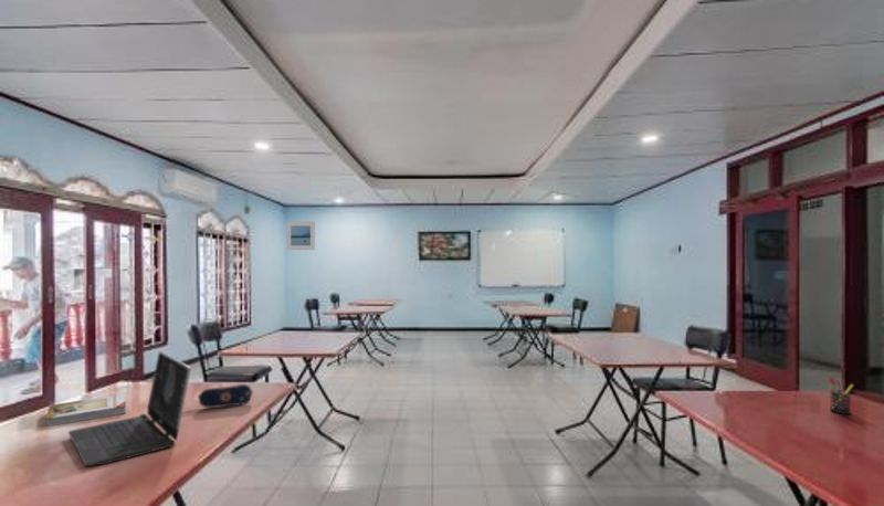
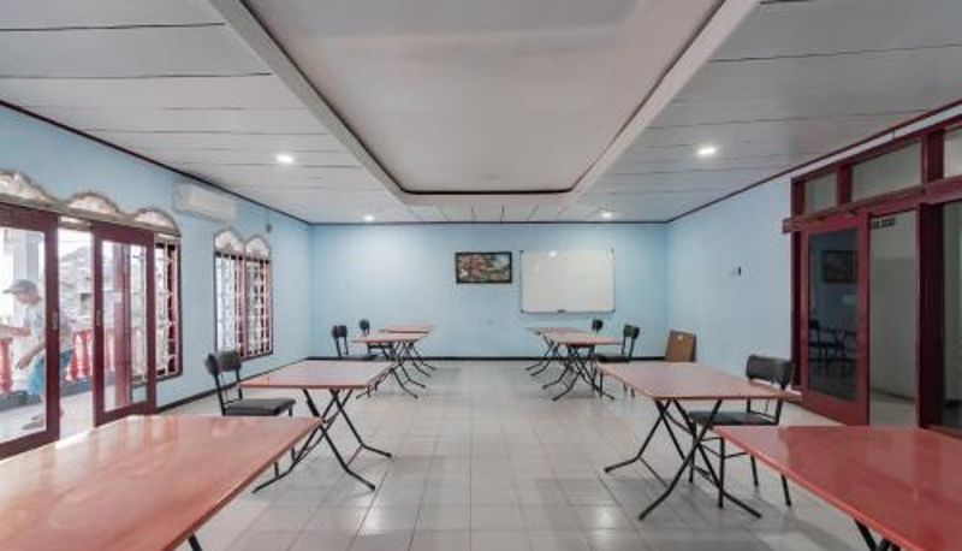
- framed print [285,220,316,251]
- pencil case [197,383,254,409]
- book [45,393,127,428]
- pen holder [829,376,854,415]
- laptop computer [67,350,192,467]
